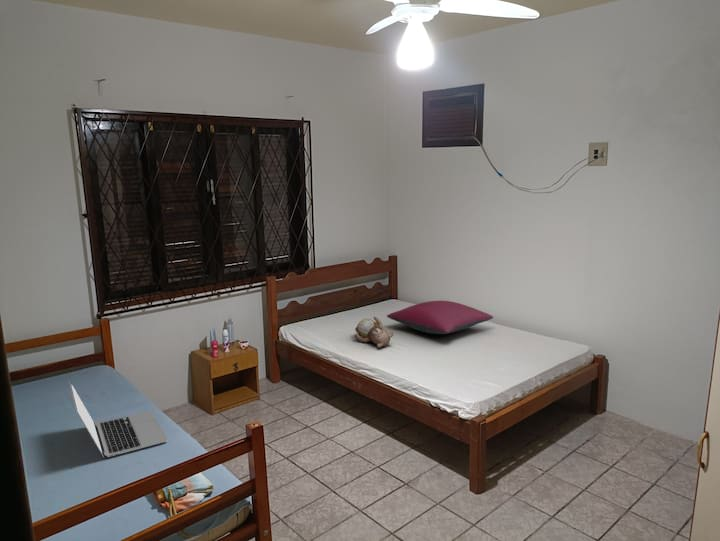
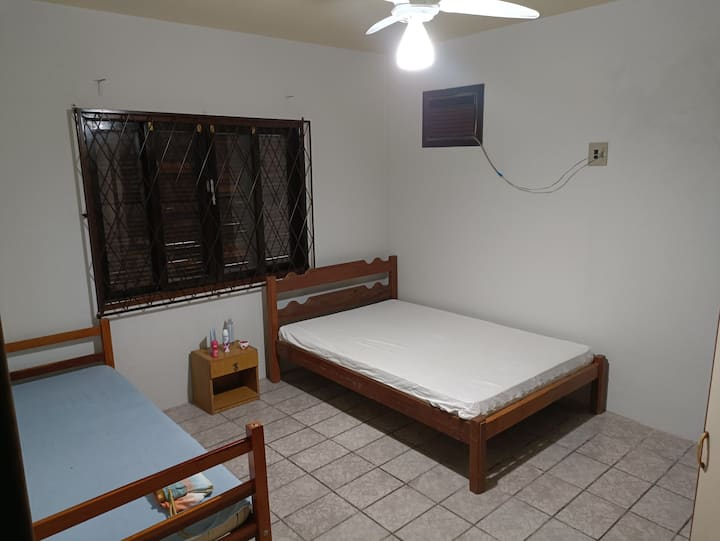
- laptop [68,380,169,458]
- teddy bear [354,316,394,348]
- pillow [386,300,494,335]
